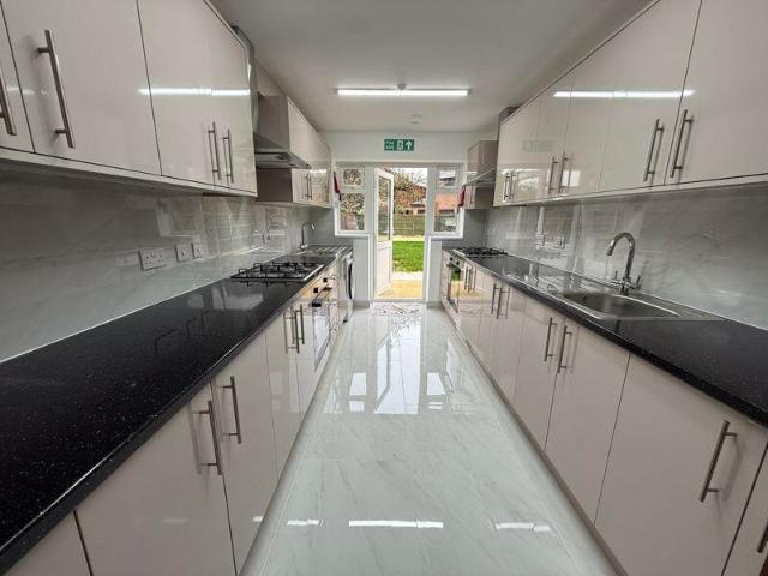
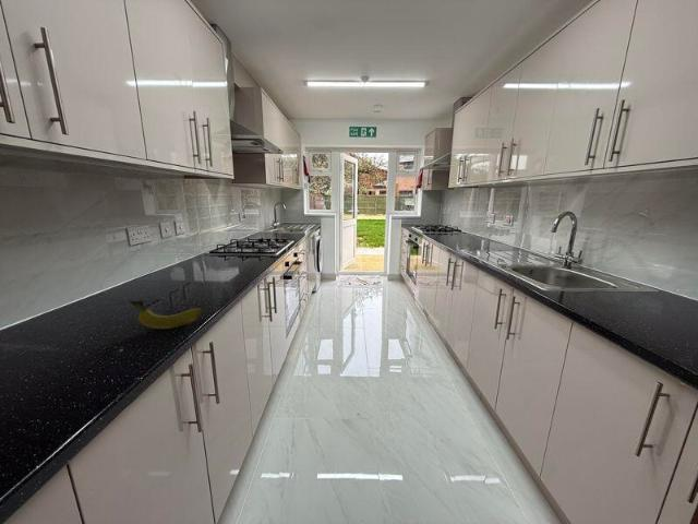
+ fruit [129,300,204,330]
